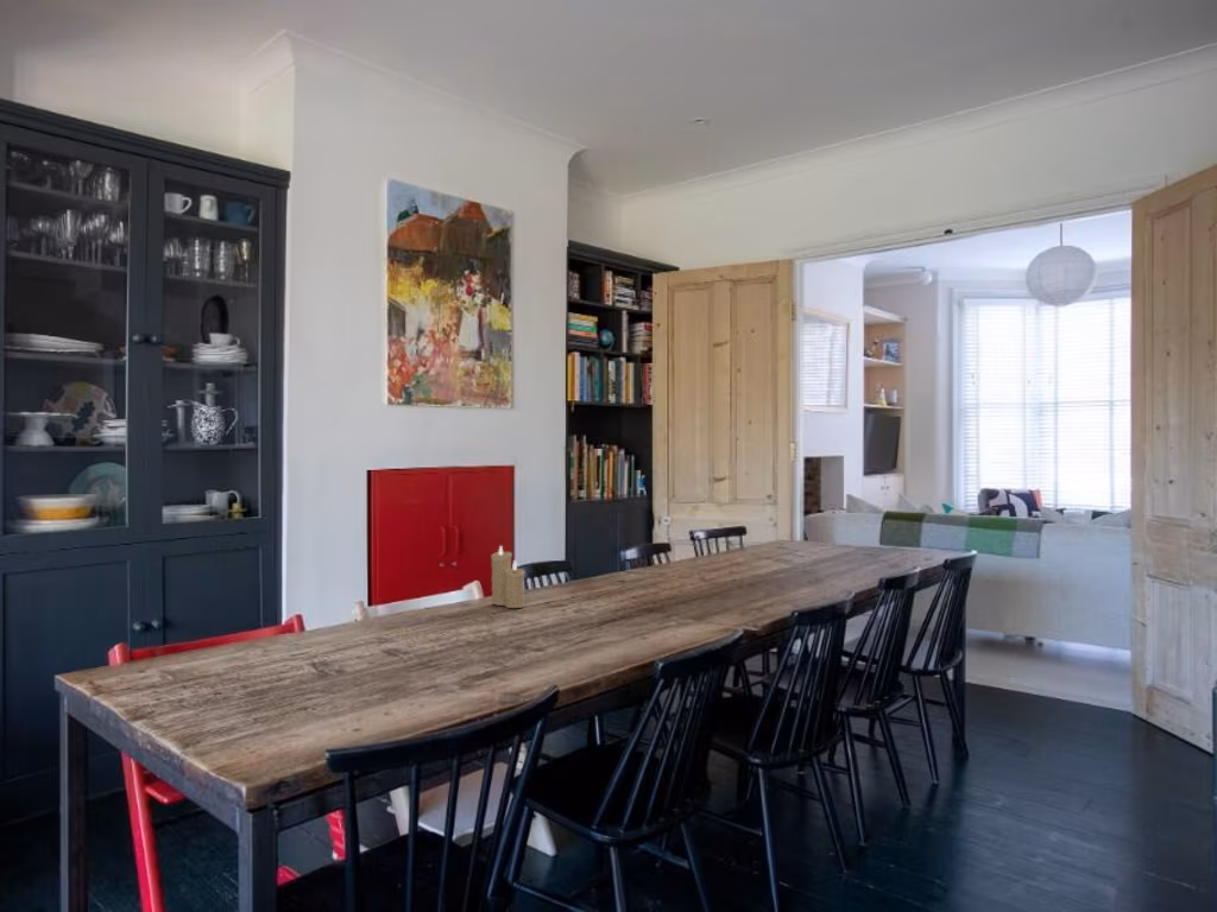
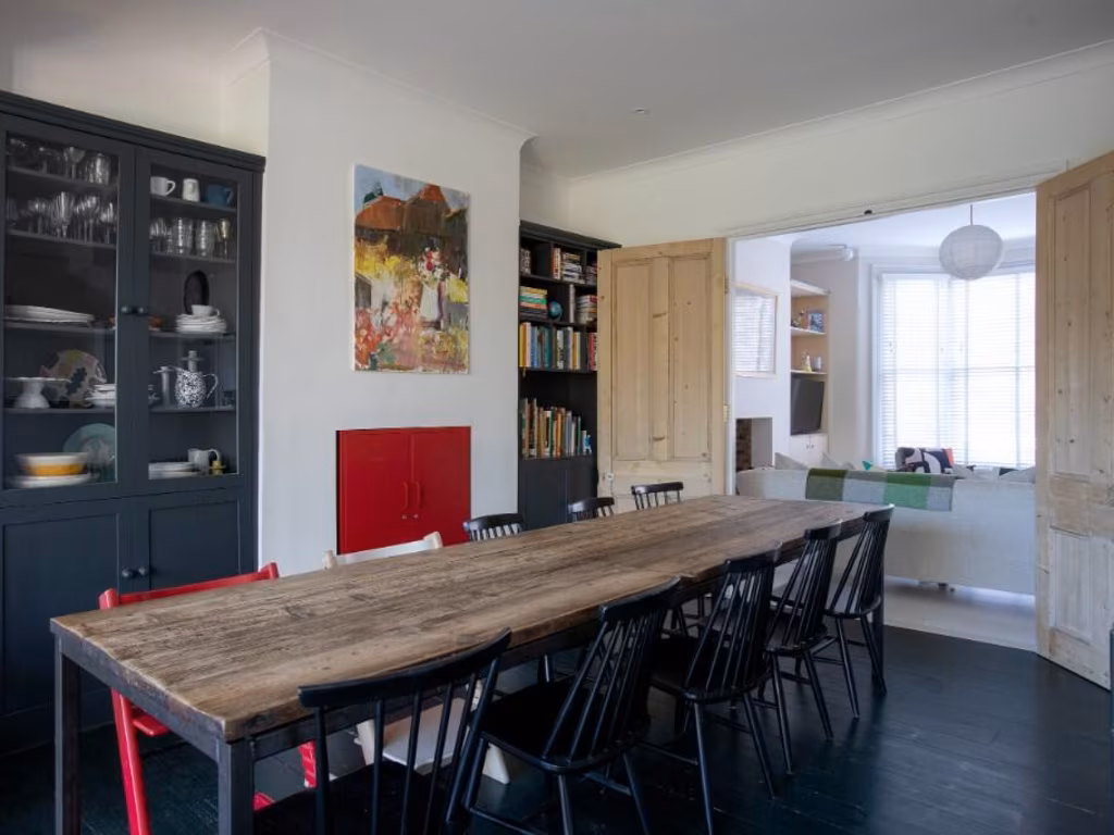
- candle [490,544,526,609]
